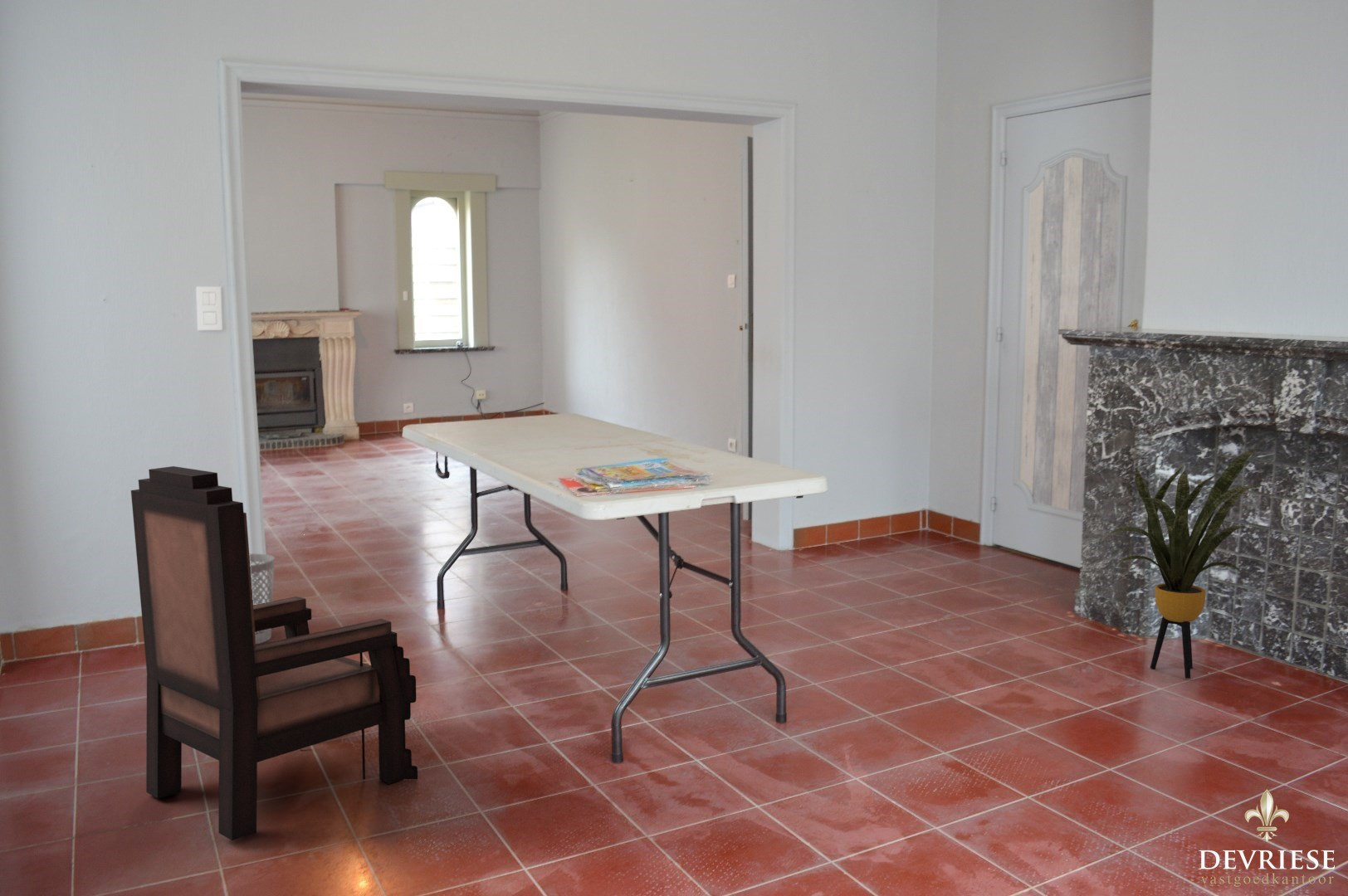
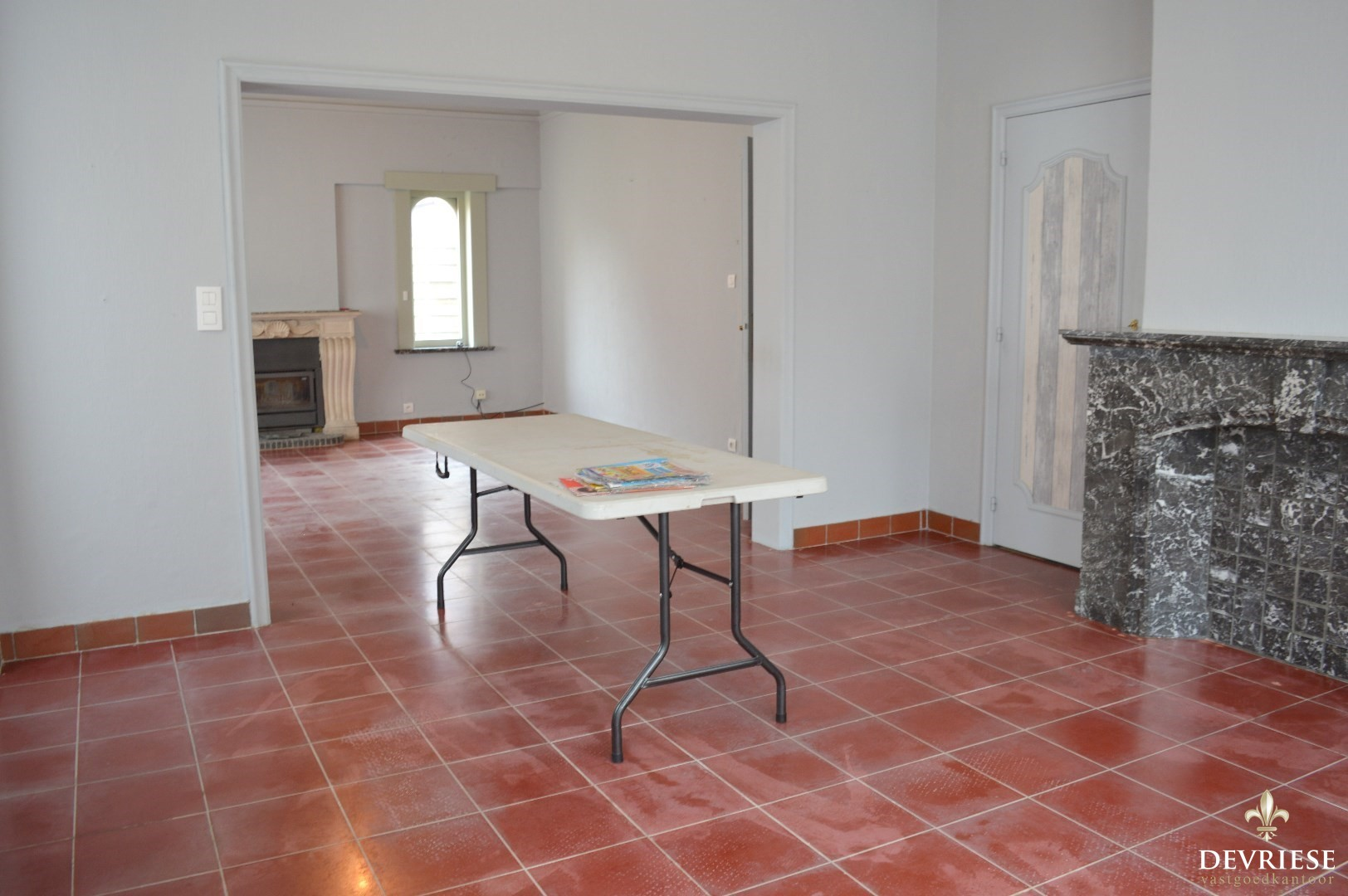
- house plant [1106,448,1264,679]
- wastebasket [249,553,276,645]
- armchair [130,465,418,841]
